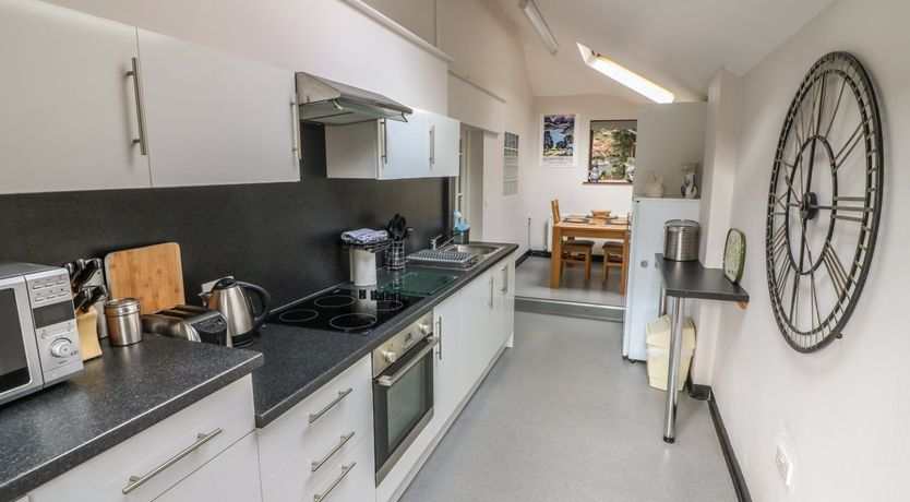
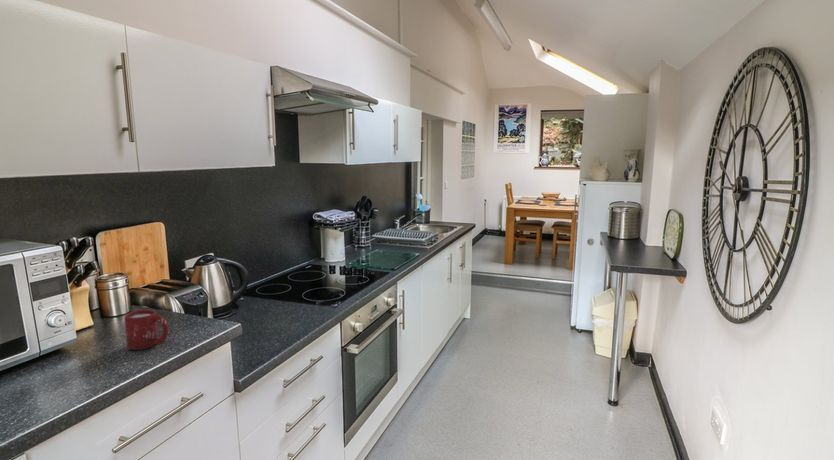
+ cup [123,309,170,351]
